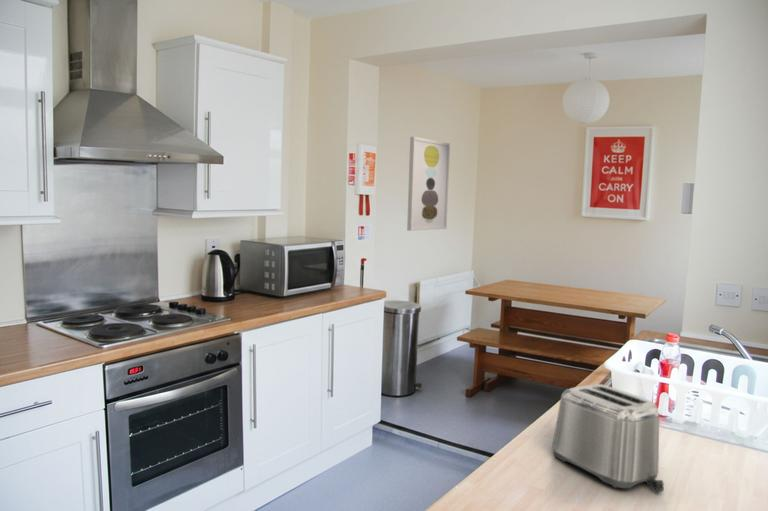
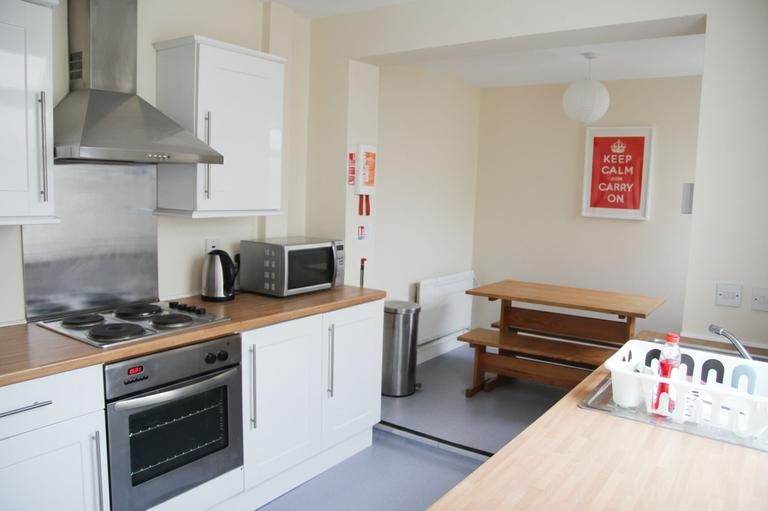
- toaster [551,383,666,493]
- wall art [406,136,451,232]
